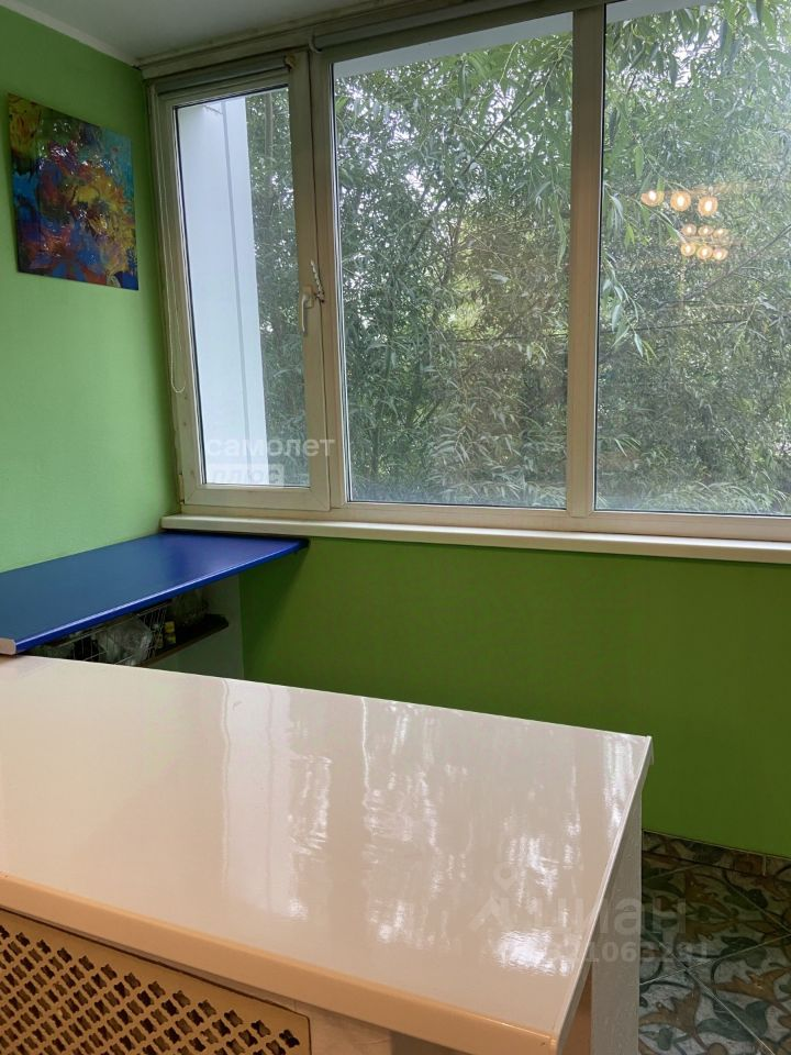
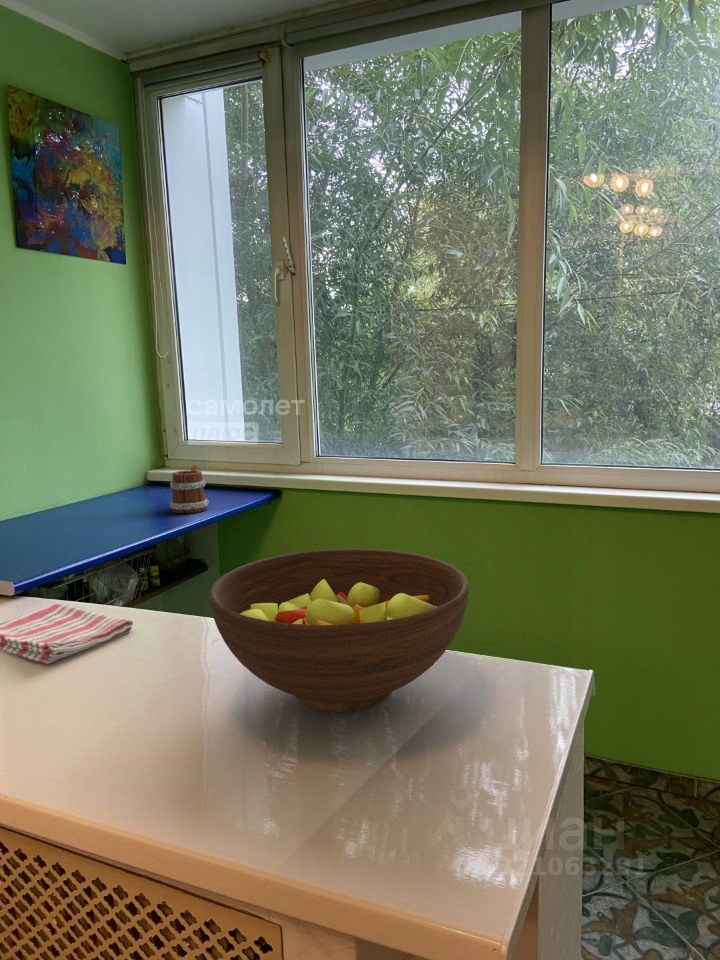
+ mug [169,464,210,514]
+ fruit bowl [209,548,470,713]
+ dish towel [0,602,134,665]
